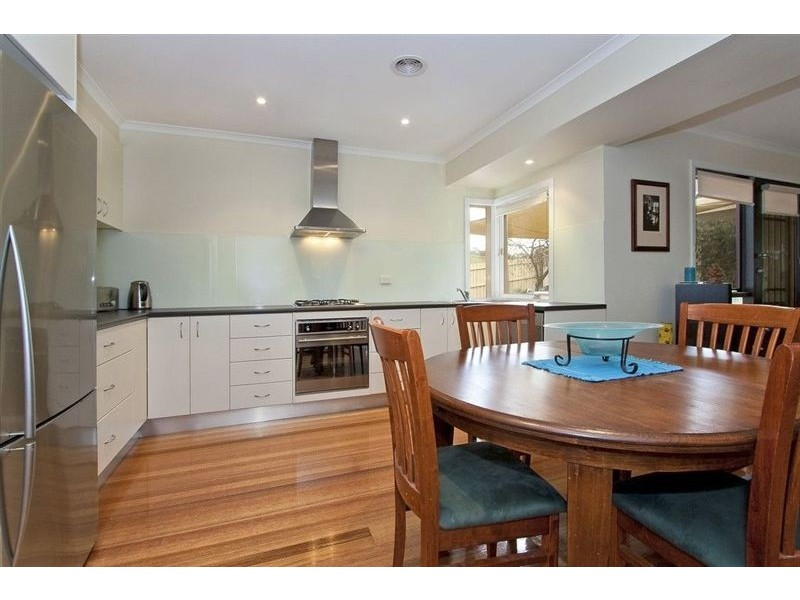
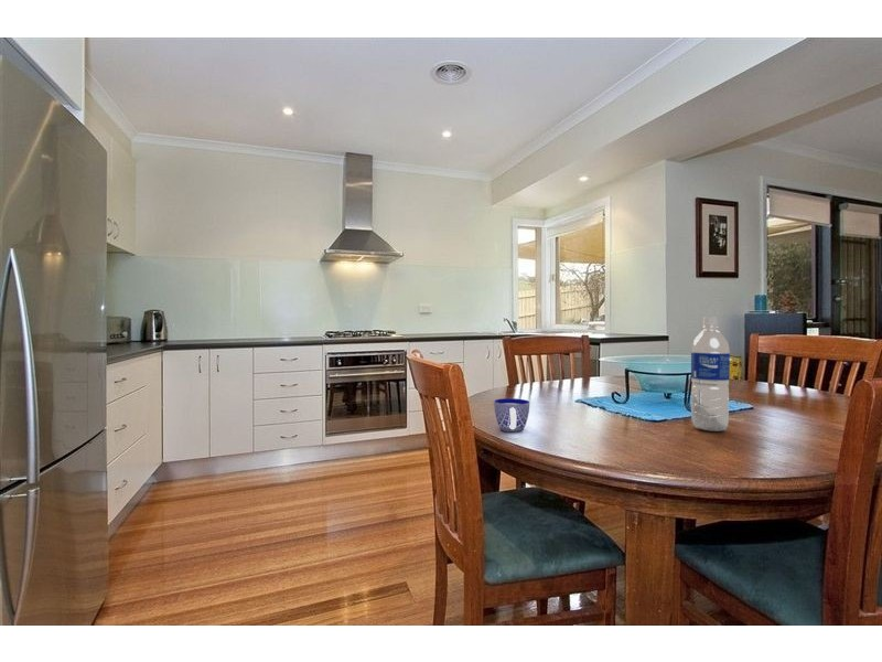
+ cup [493,397,530,433]
+ water bottle [690,317,731,433]
